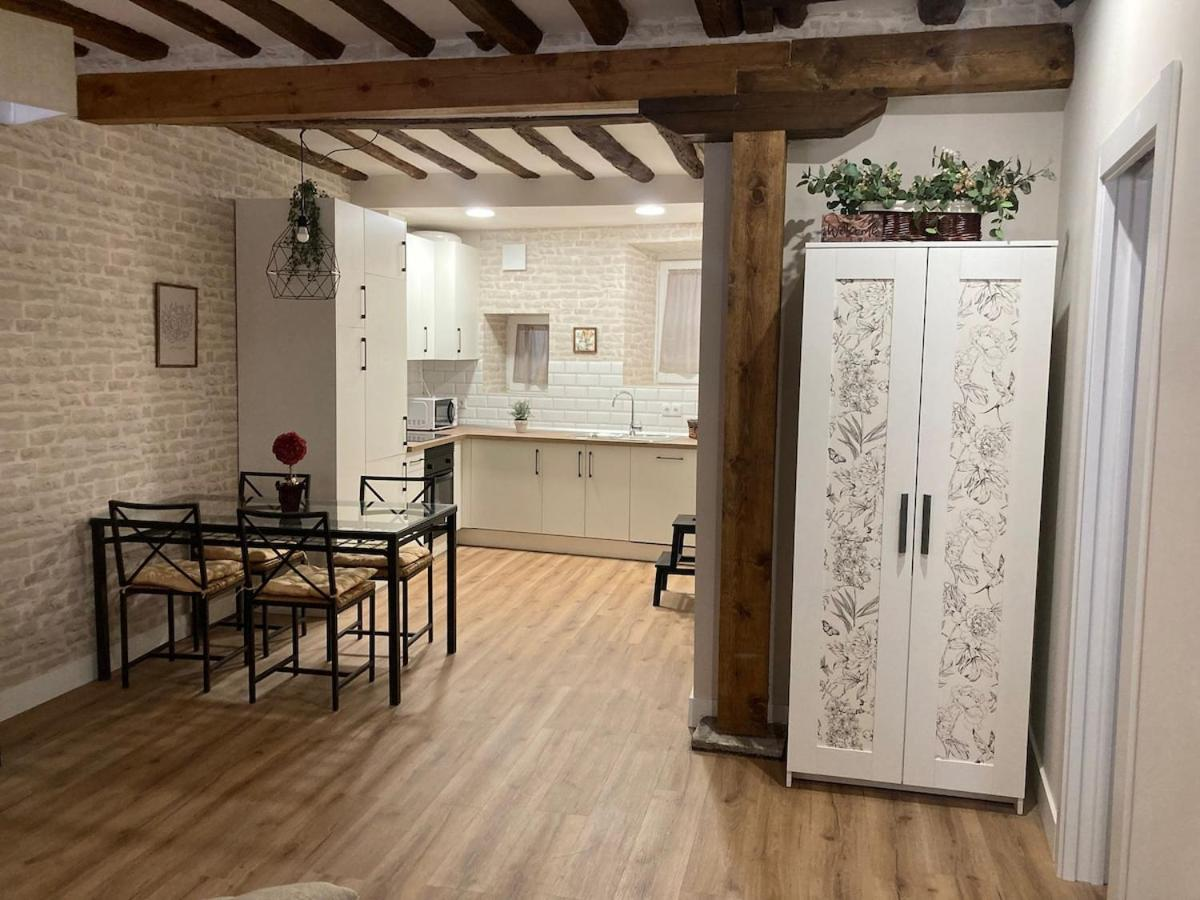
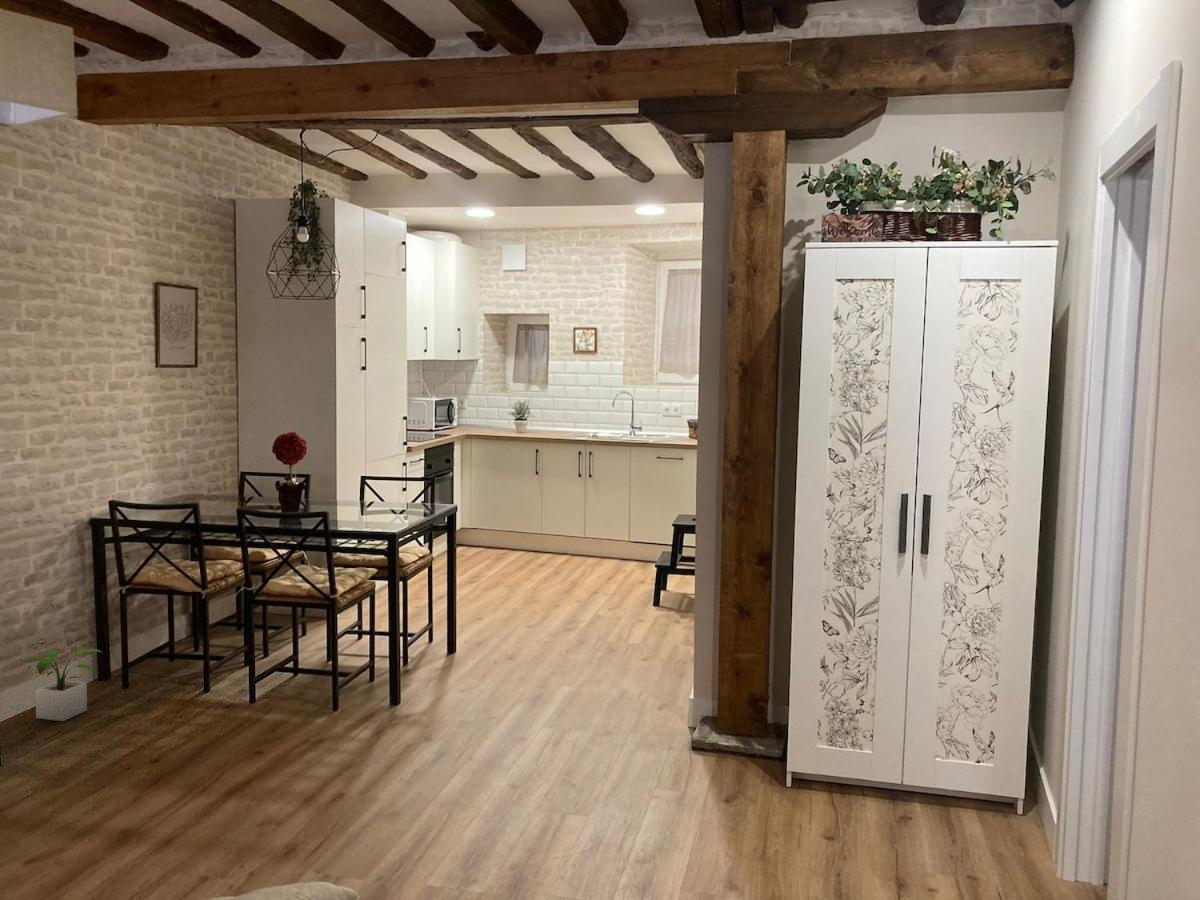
+ potted plant [19,648,102,722]
